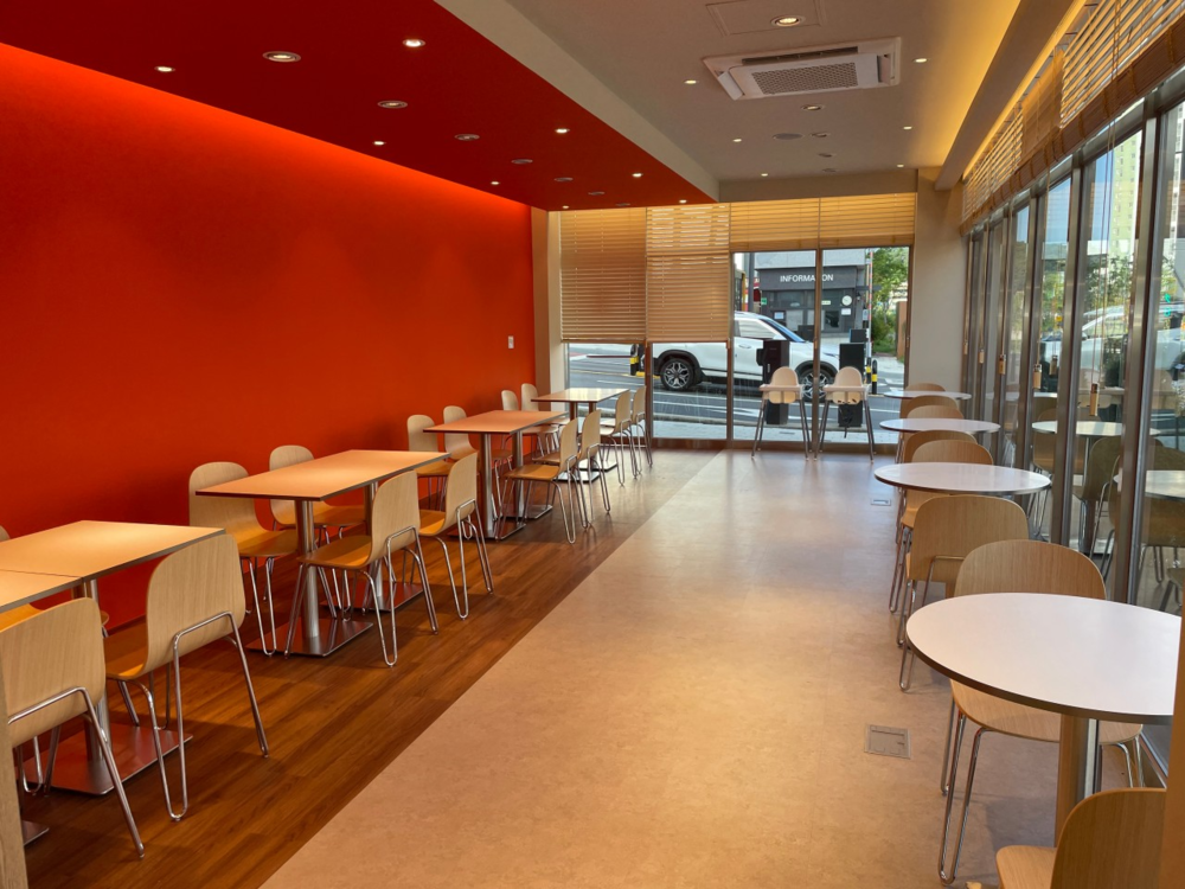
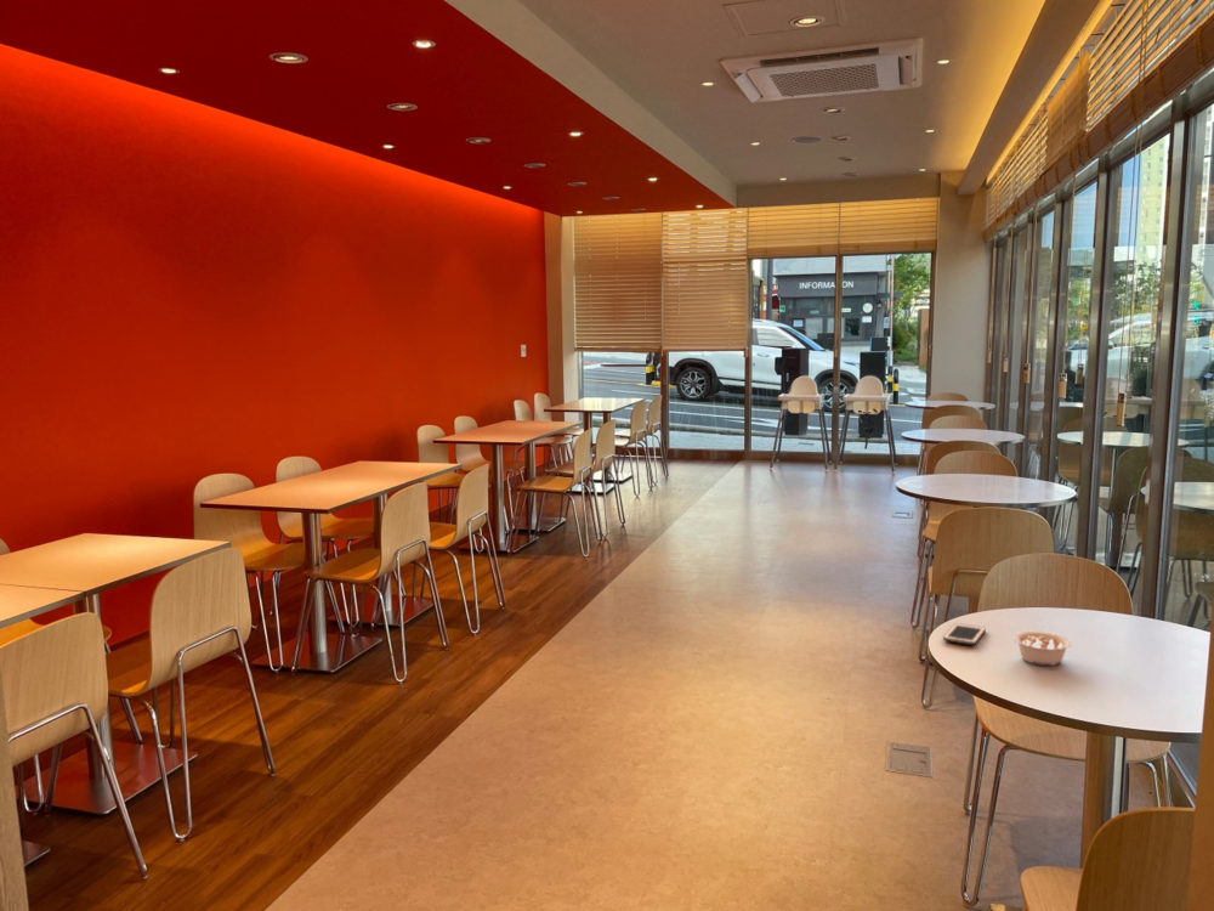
+ legume [1011,630,1072,667]
+ cell phone [942,622,987,646]
